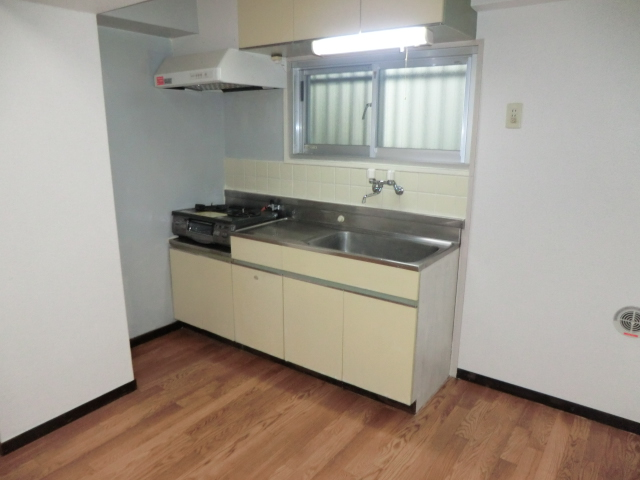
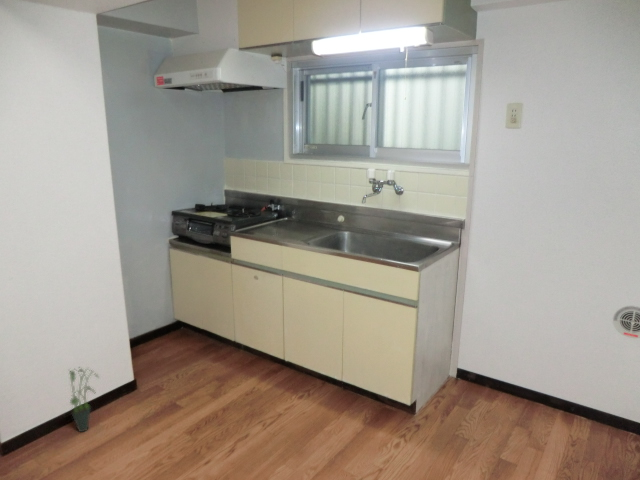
+ potted plant [68,366,101,433]
